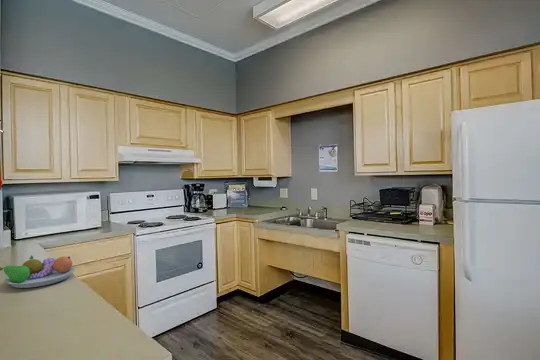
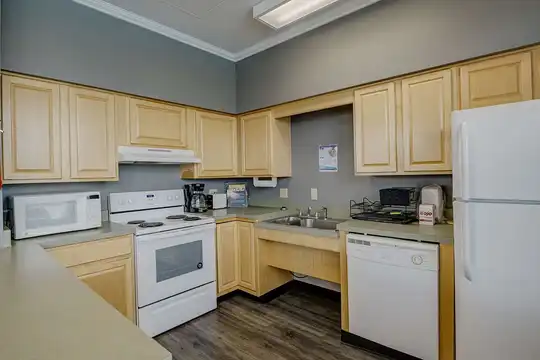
- fruit bowl [0,254,77,289]
